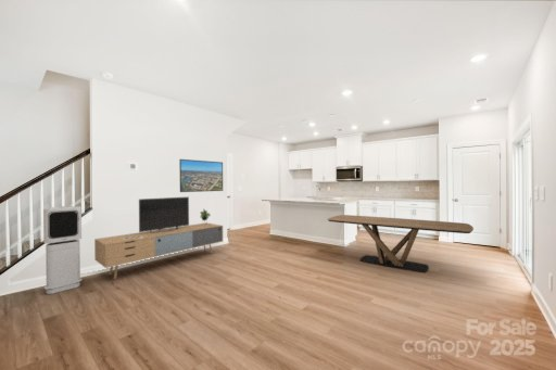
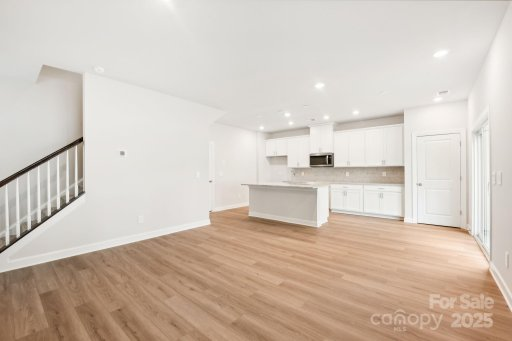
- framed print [178,158,224,193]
- media console [93,195,224,280]
- air purifier [42,205,84,295]
- dining table [327,214,475,273]
